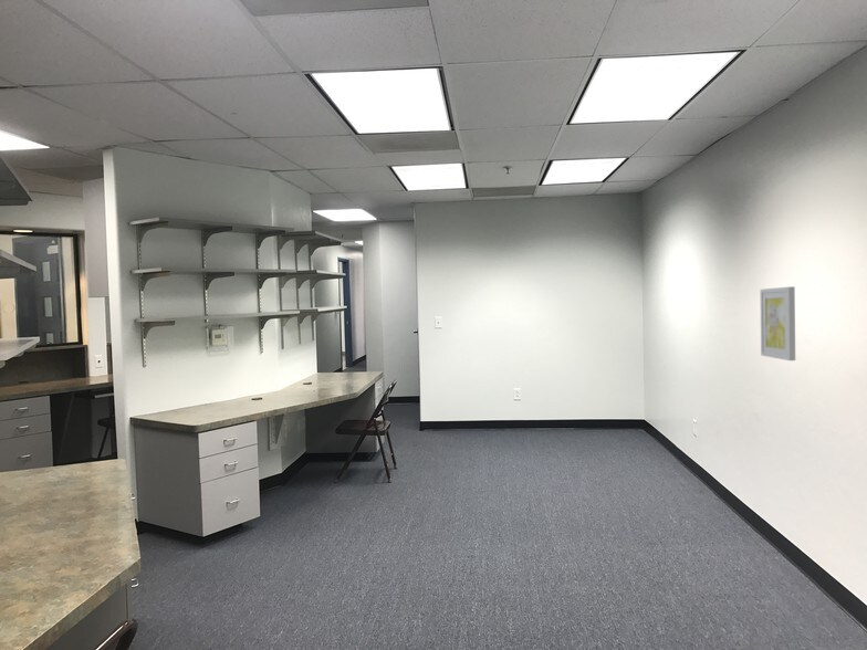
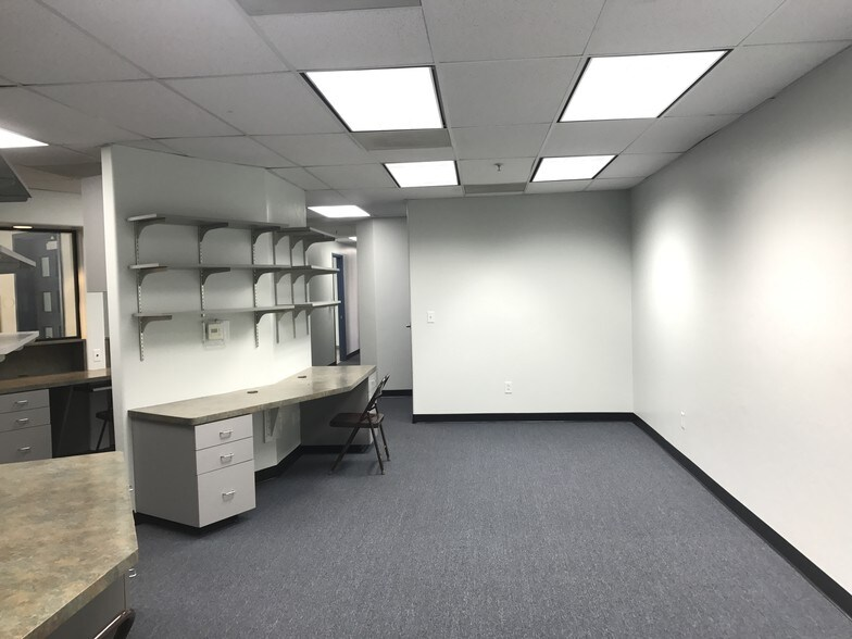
- wall art [759,285,796,361]
